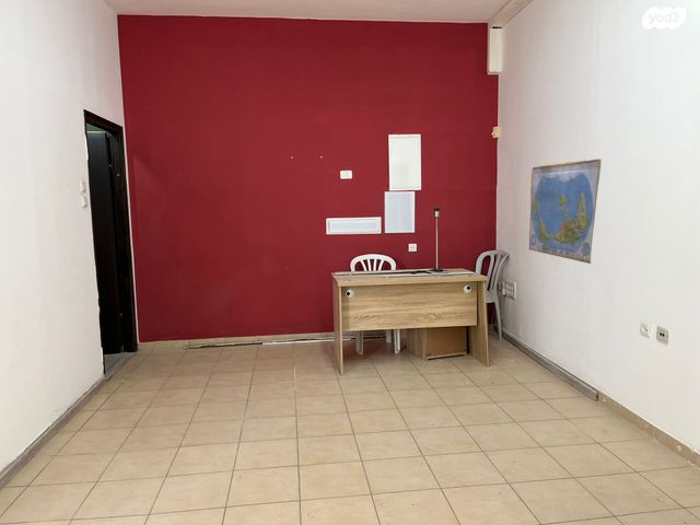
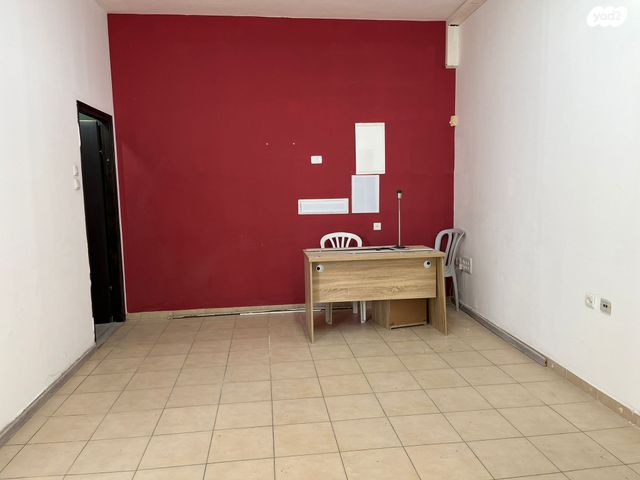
- world map [528,158,603,265]
